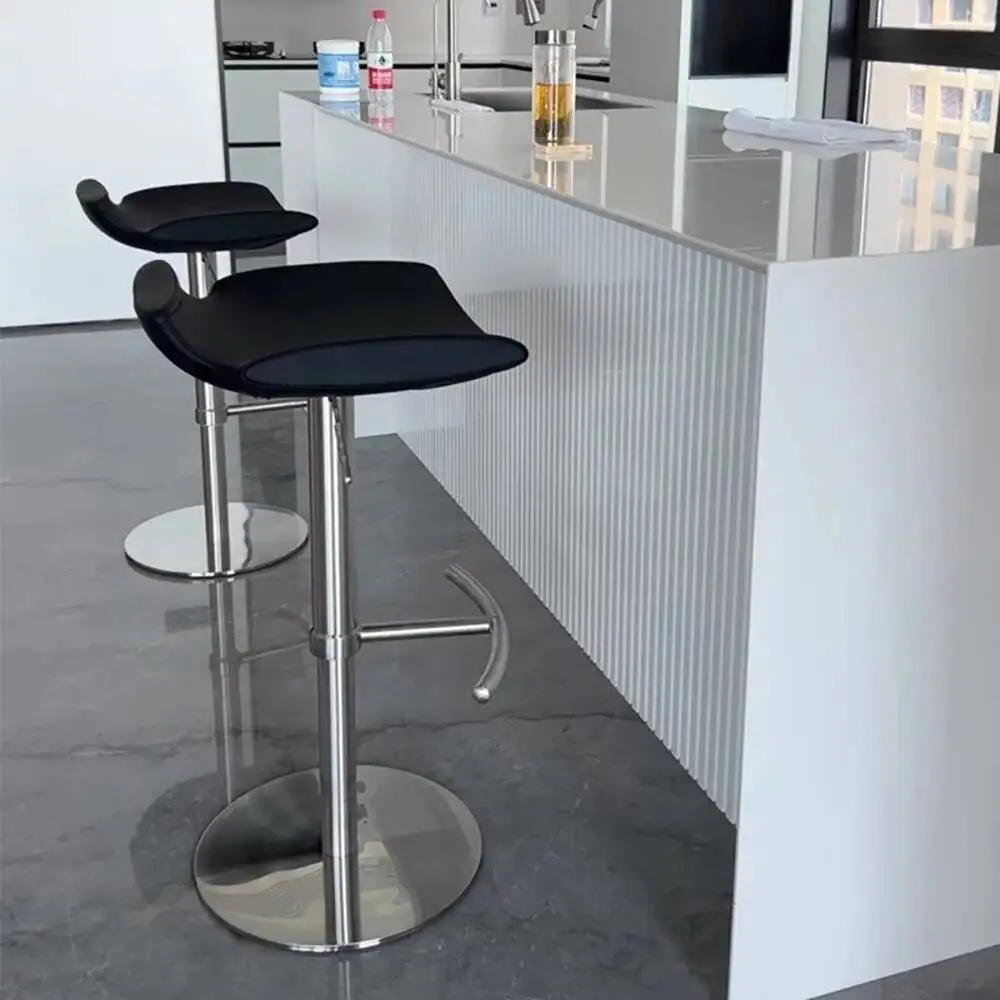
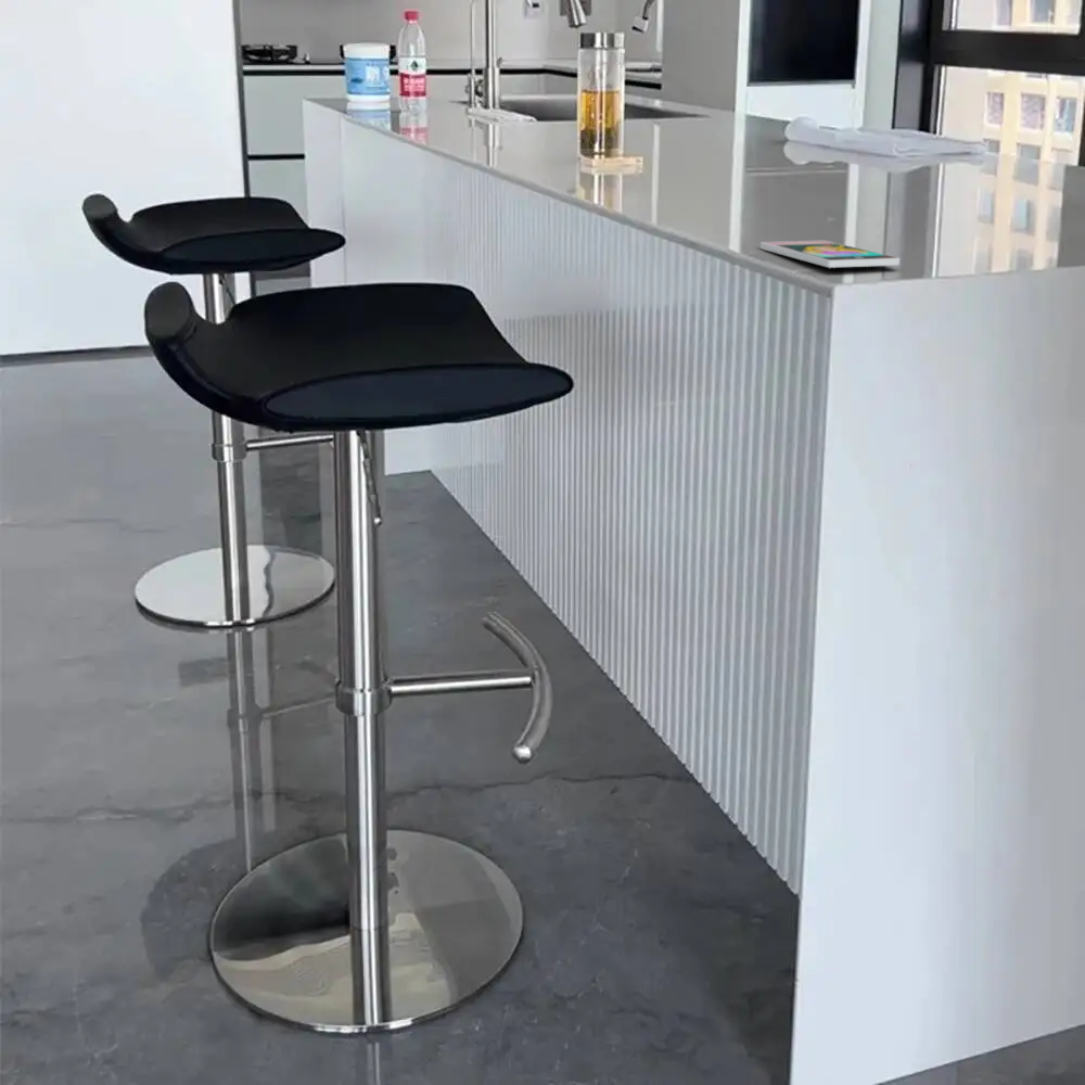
+ smartphone [760,240,901,269]
